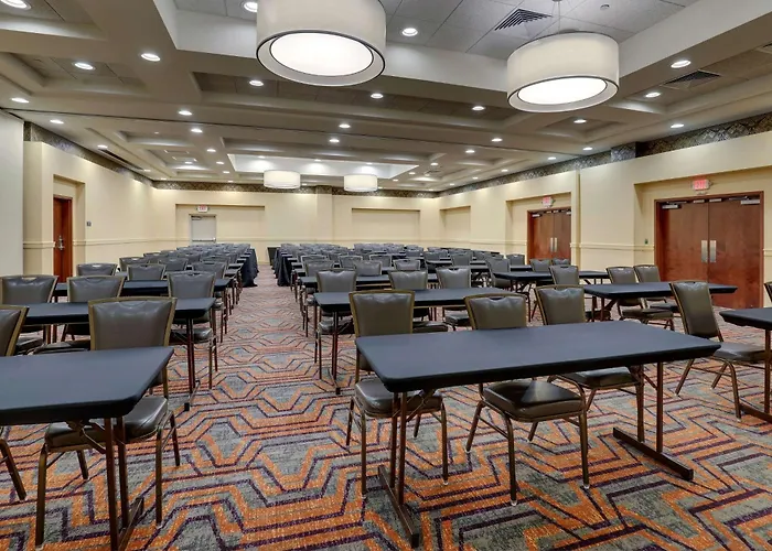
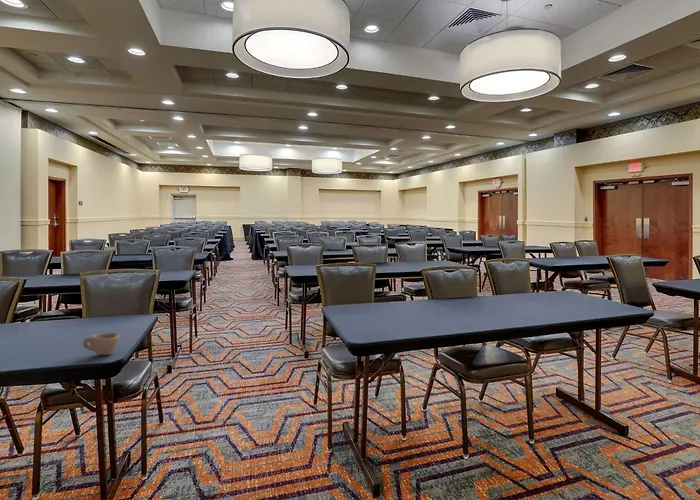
+ cup [81,332,120,356]
